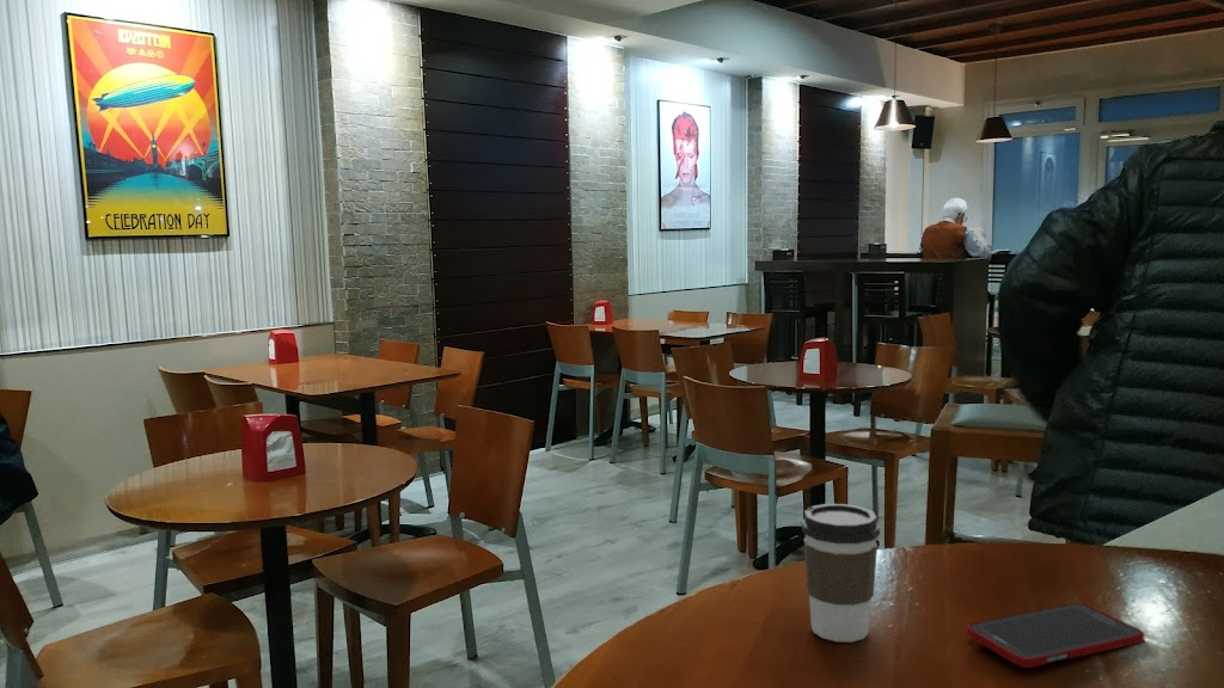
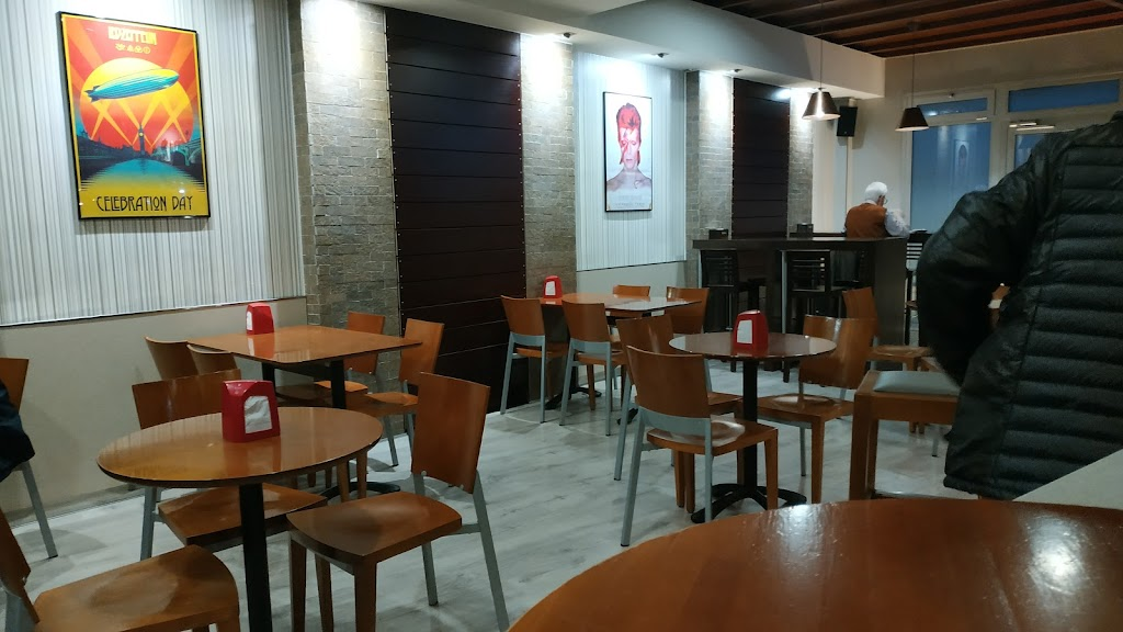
- cell phone [965,601,1145,669]
- coffee cup [800,503,881,643]
